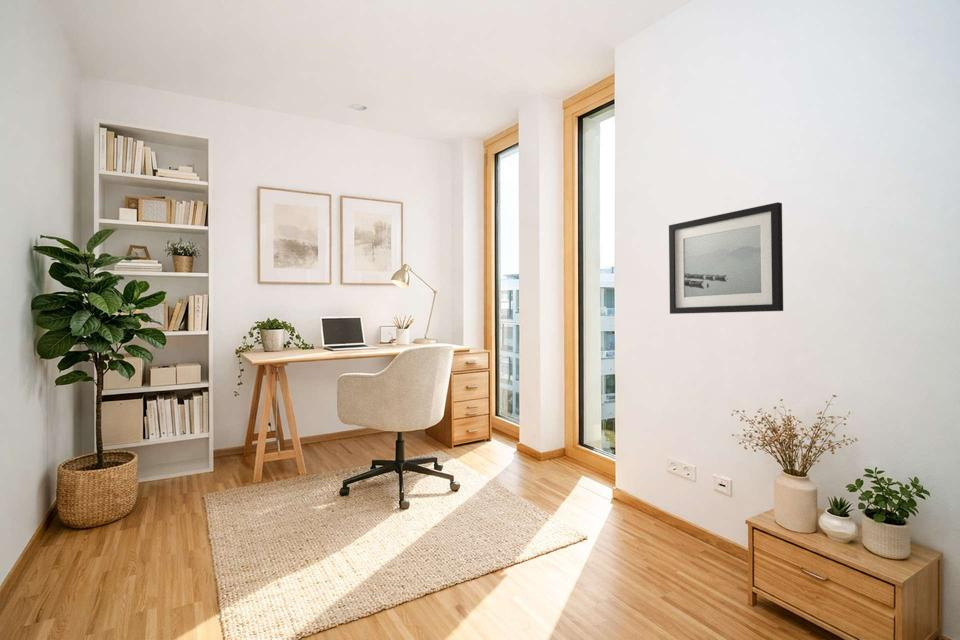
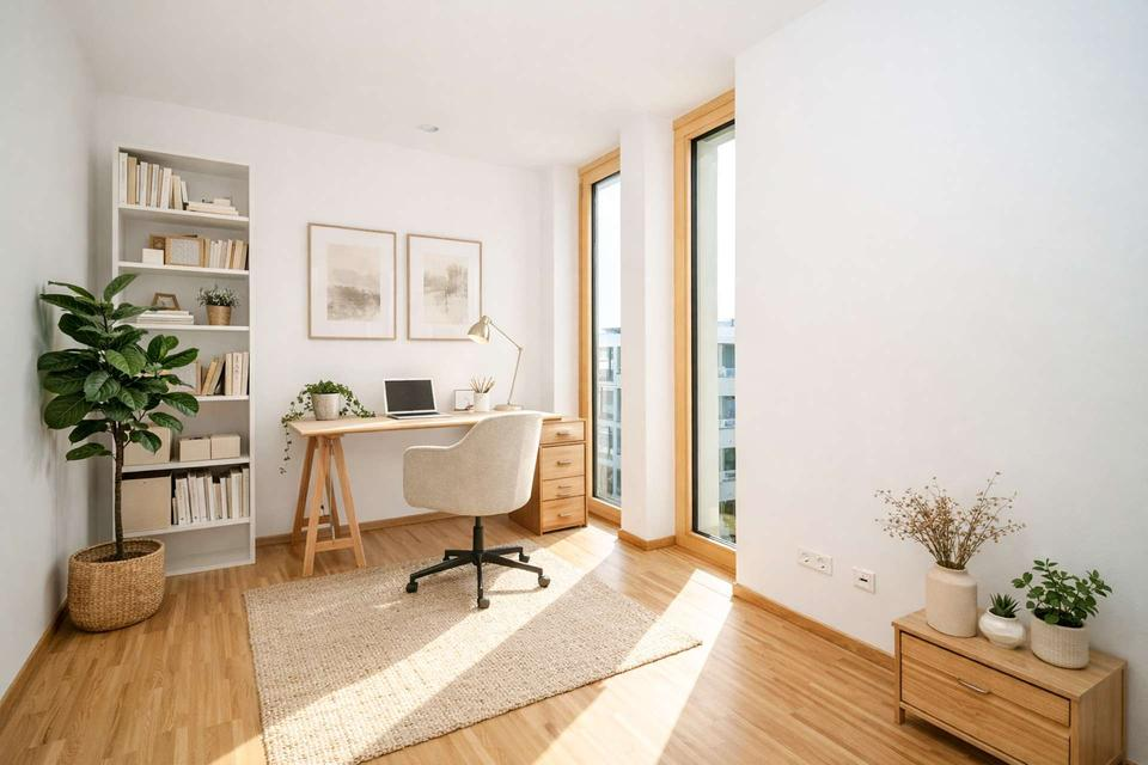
- wall art [668,201,784,315]
